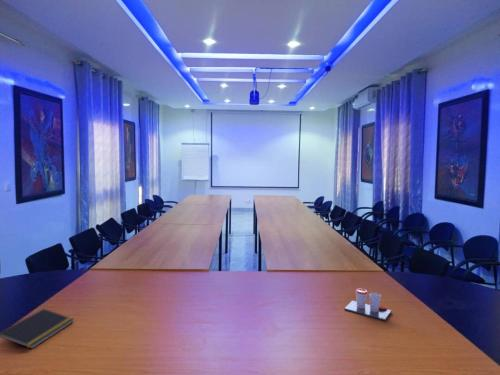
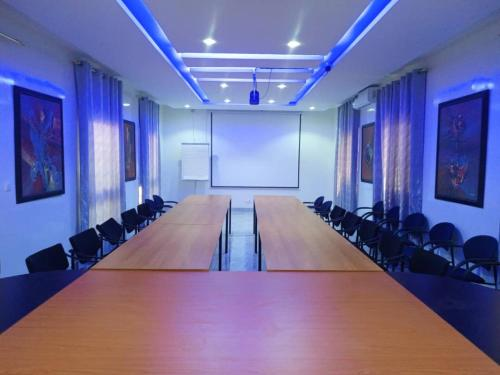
- notepad [0,308,75,350]
- cup [343,288,392,322]
